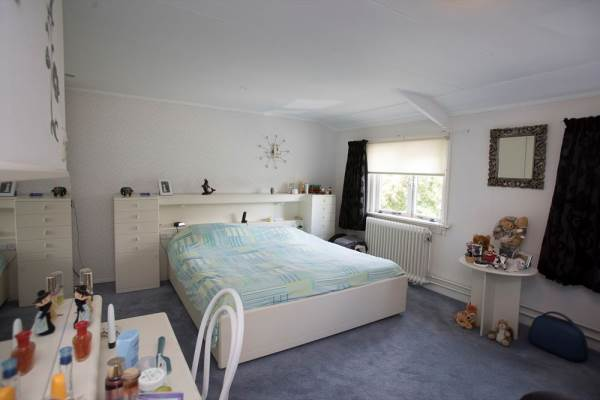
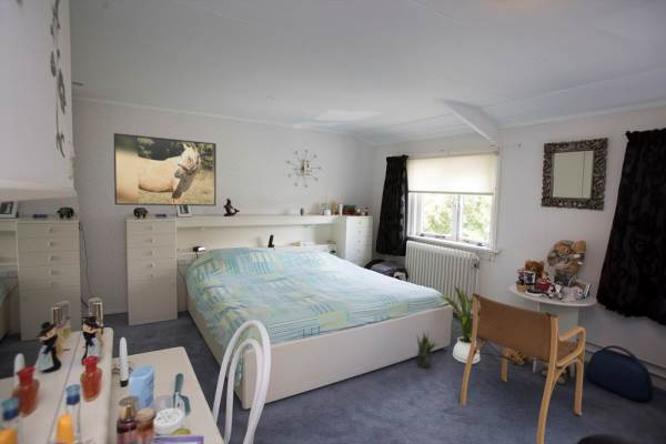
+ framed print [112,132,218,206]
+ armchair [460,292,586,444]
+ house plant [440,285,481,365]
+ potted plant [416,330,440,370]
